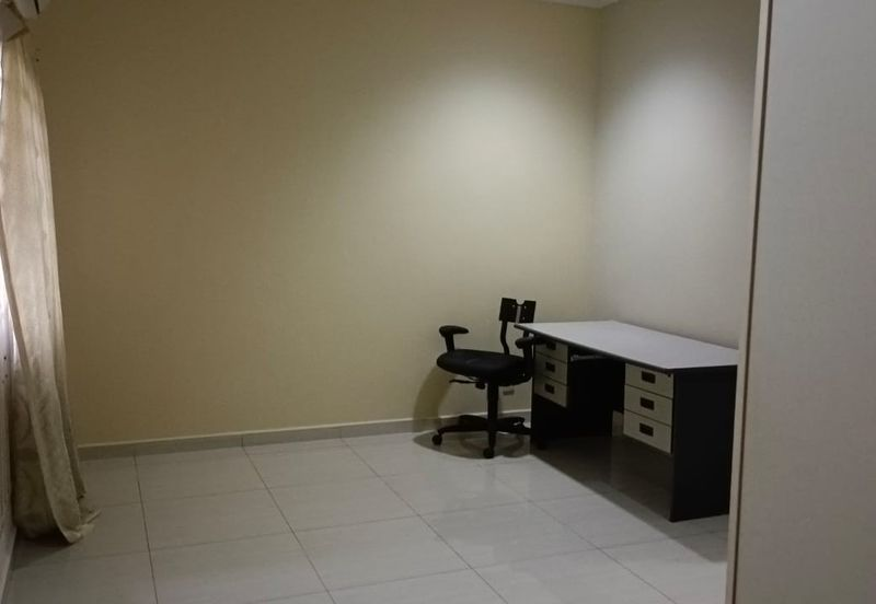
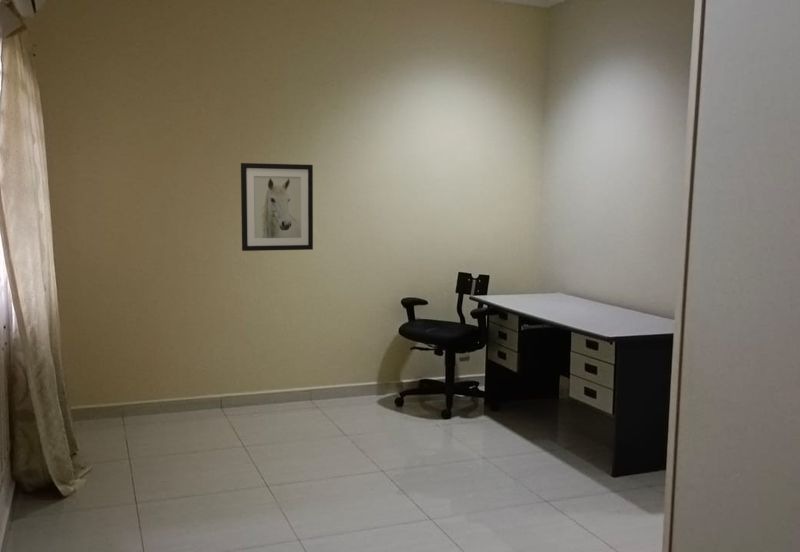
+ wall art [240,162,314,252]
